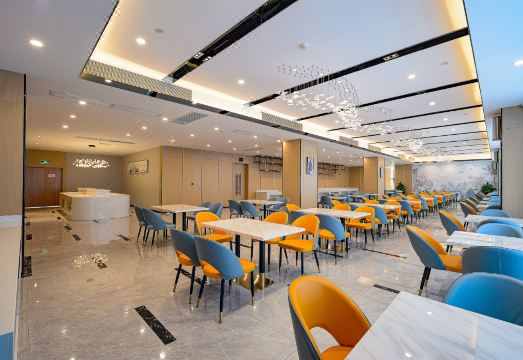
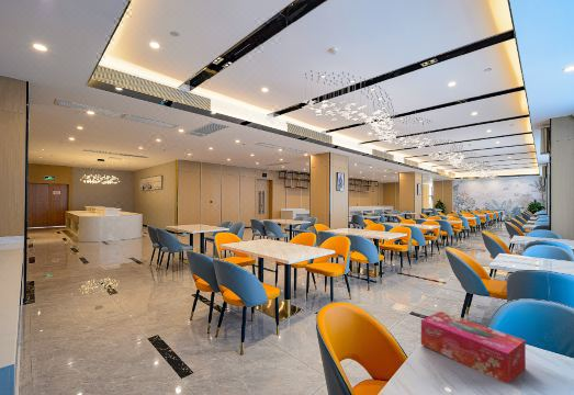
+ tissue box [420,311,527,385]
